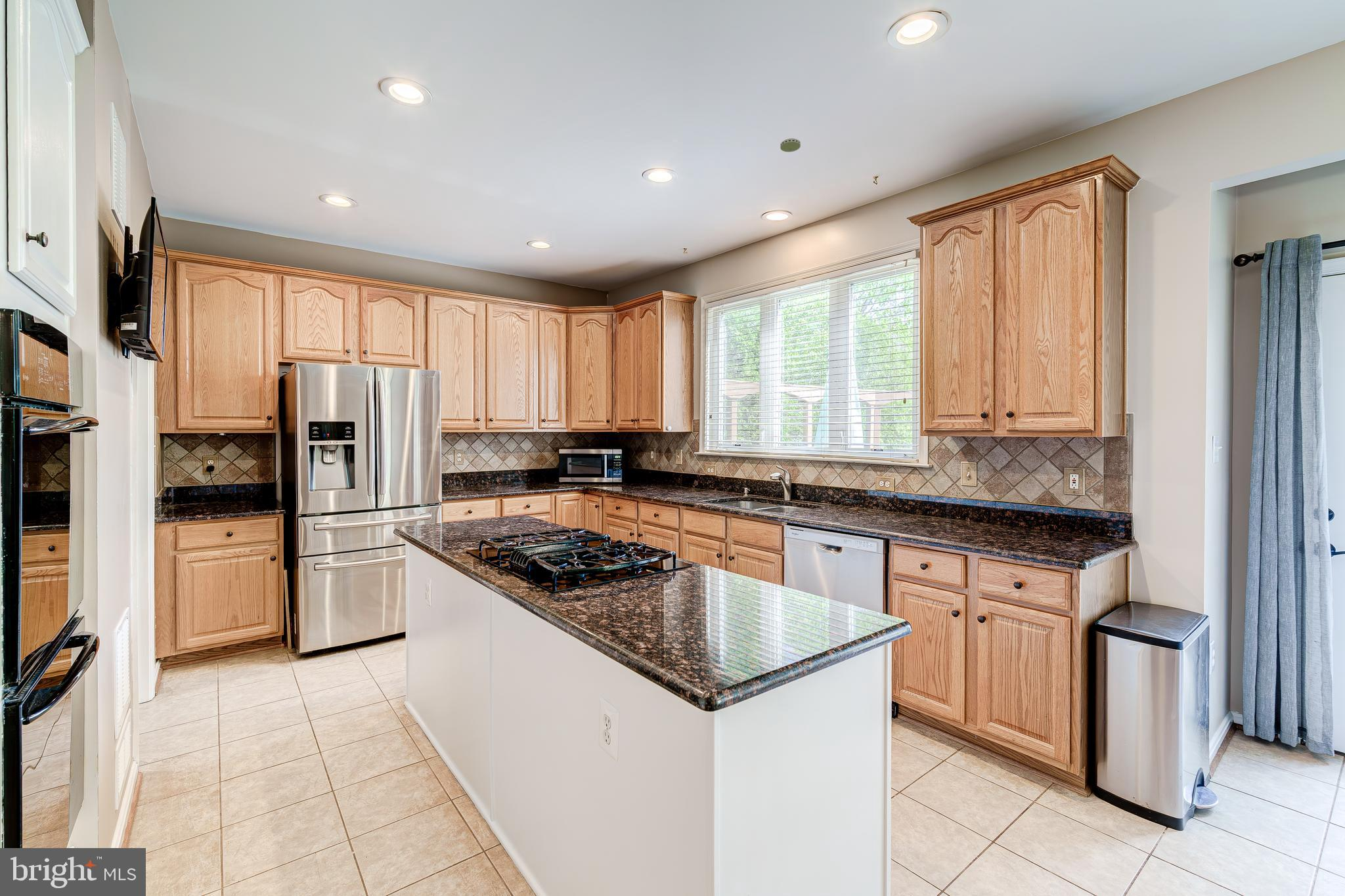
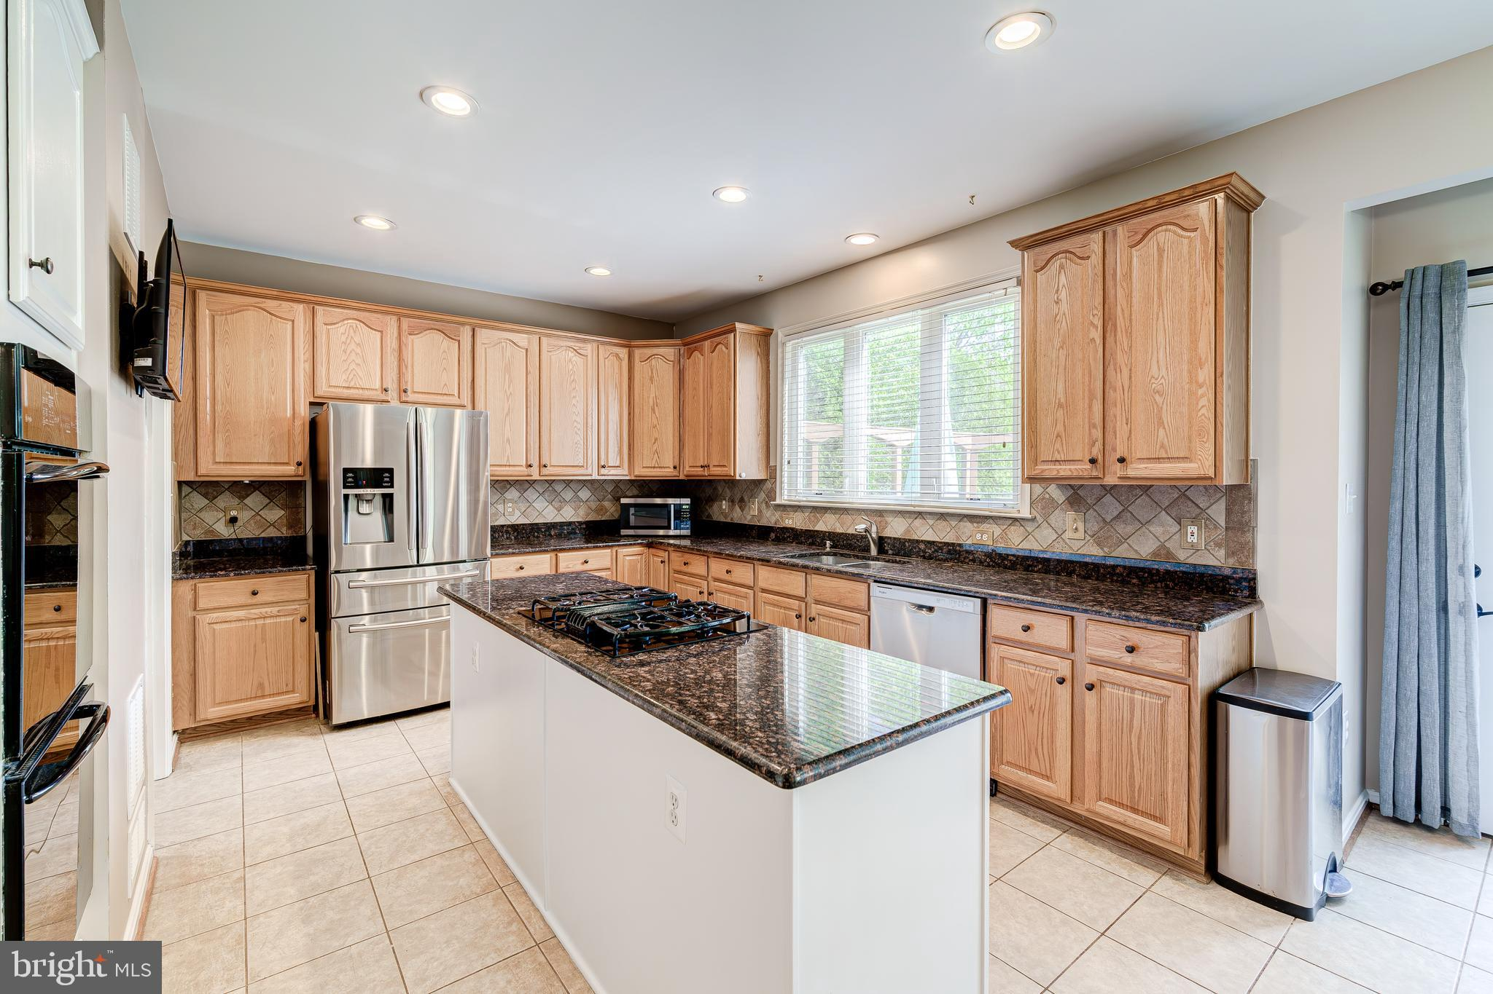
- smoke detector [780,138,801,152]
